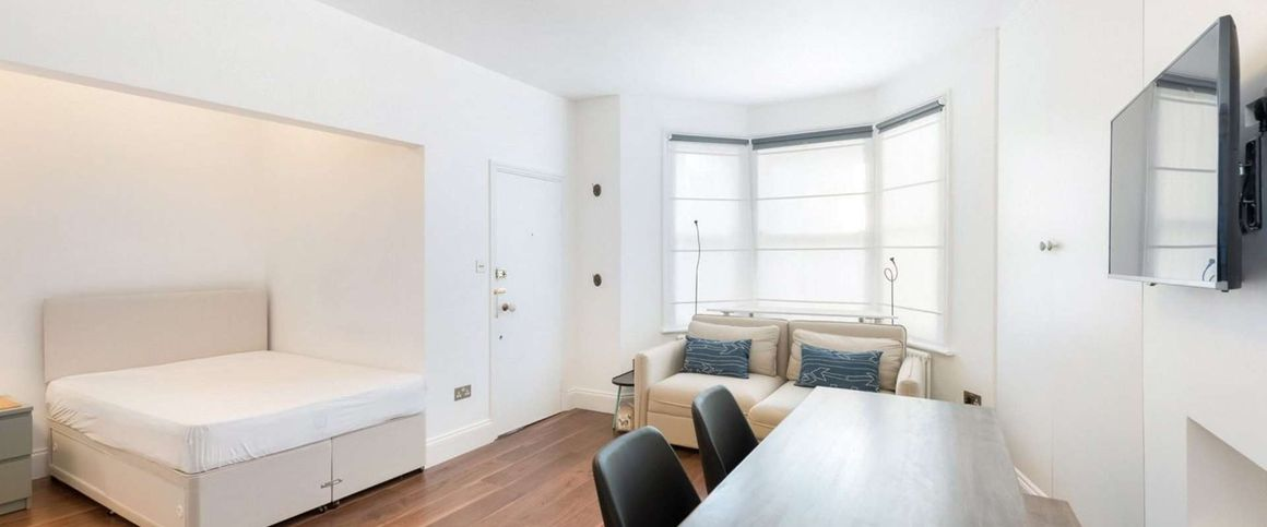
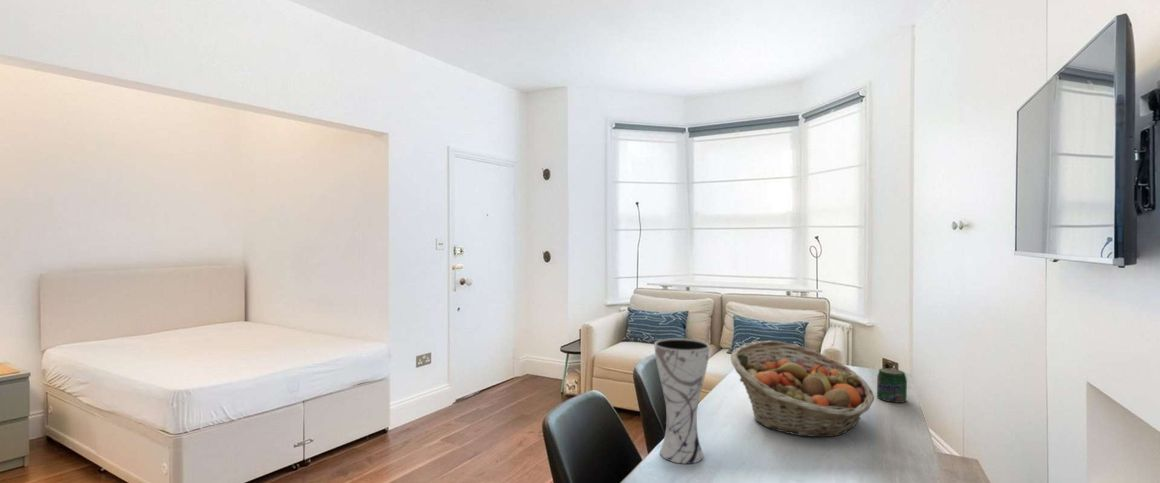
+ jar [876,367,908,404]
+ vase [654,337,711,465]
+ fruit basket [730,340,875,438]
